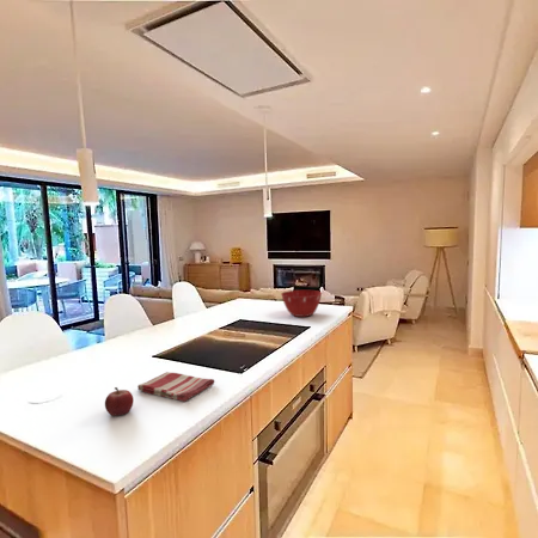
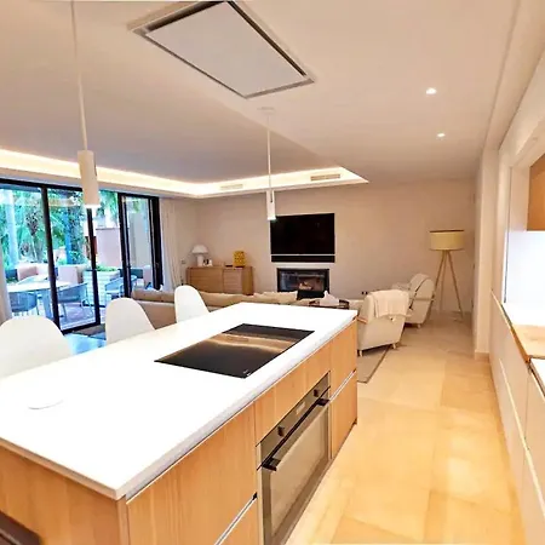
- fruit [104,386,135,417]
- dish towel [136,371,215,403]
- mixing bowl [280,289,323,318]
